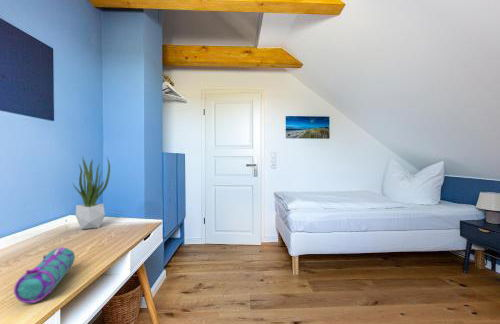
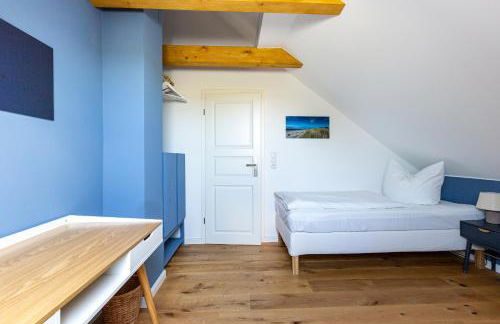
- pencil case [13,246,76,304]
- potted plant [71,156,111,230]
